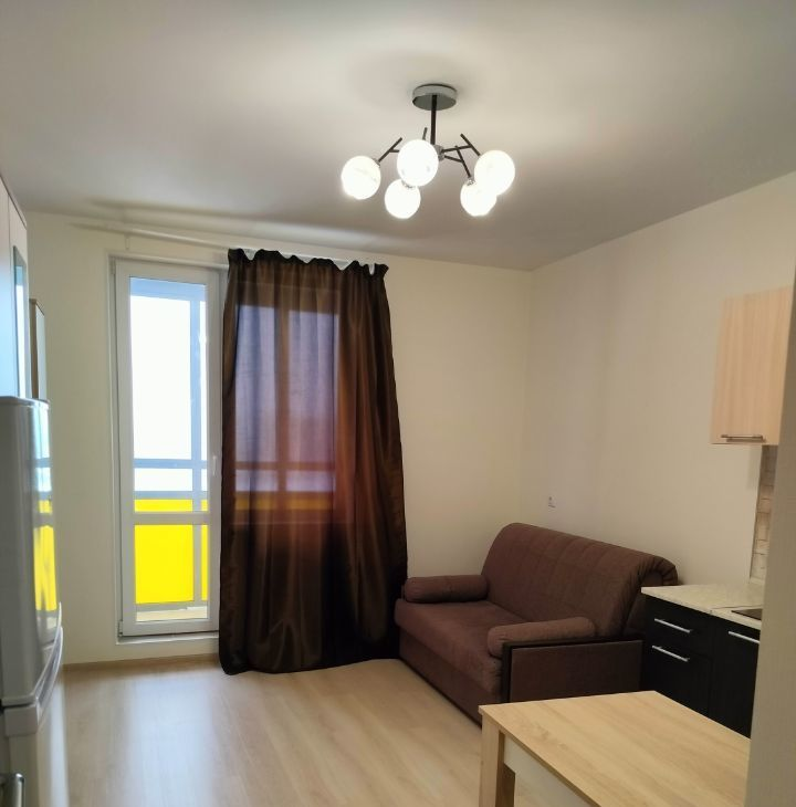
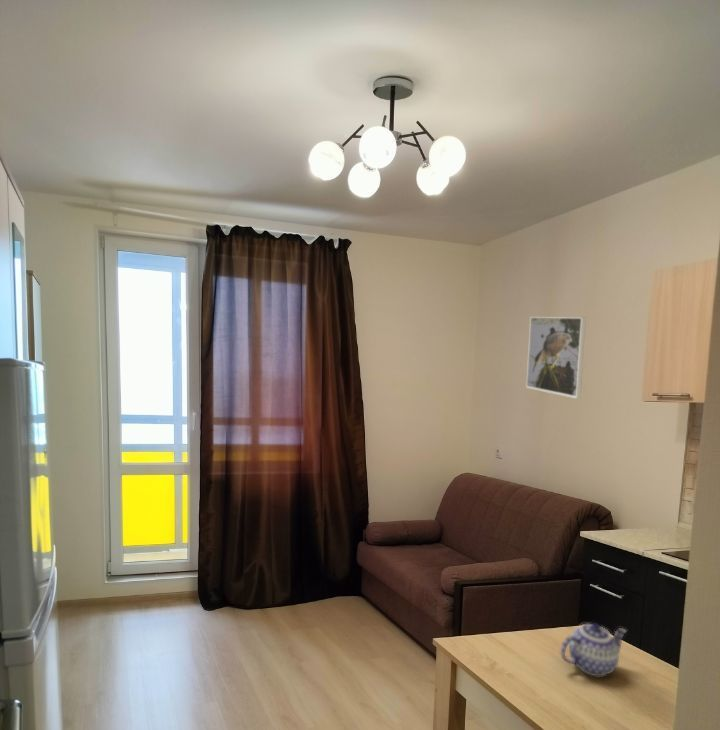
+ teapot [560,622,628,677]
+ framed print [525,316,587,400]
